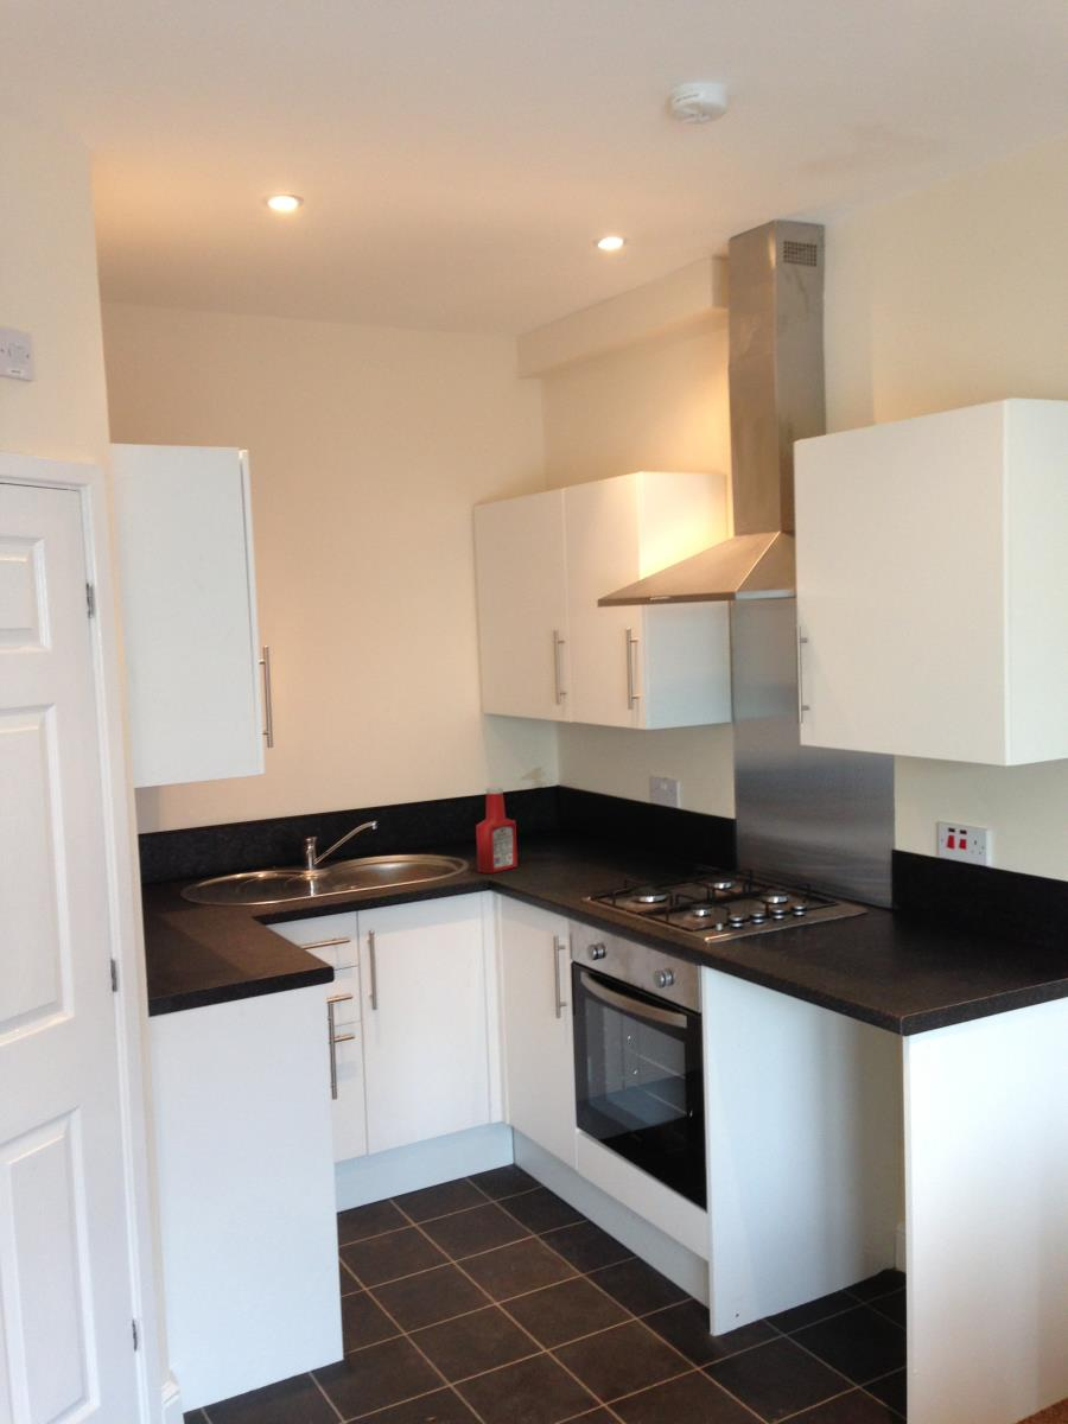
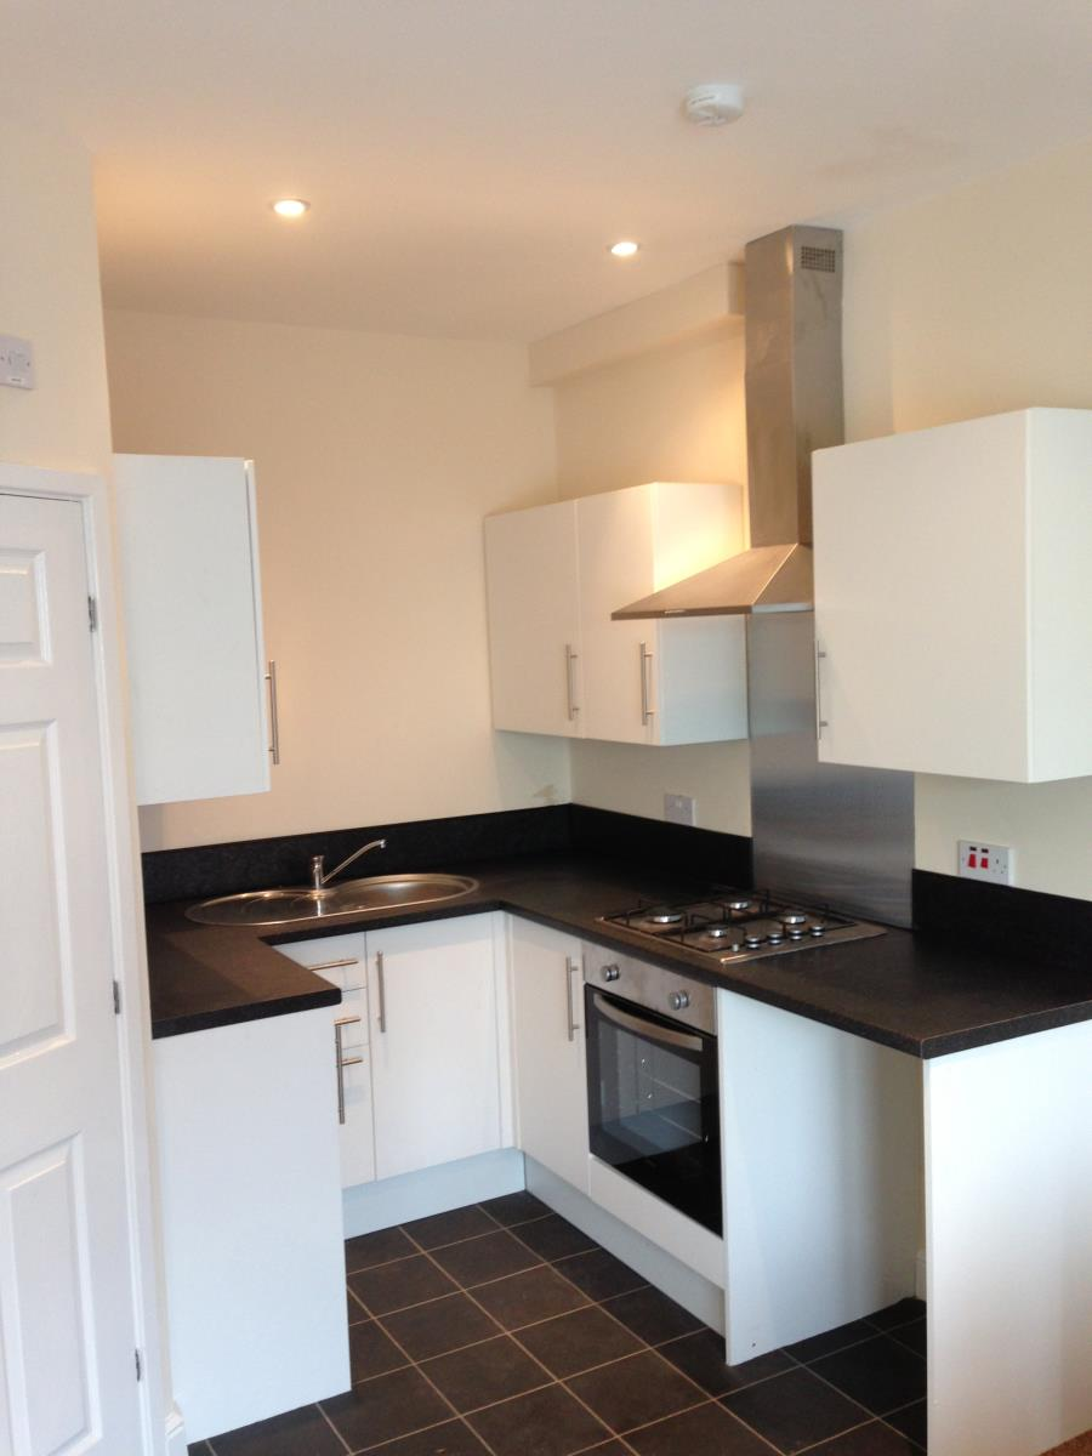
- soap bottle [475,786,519,875]
